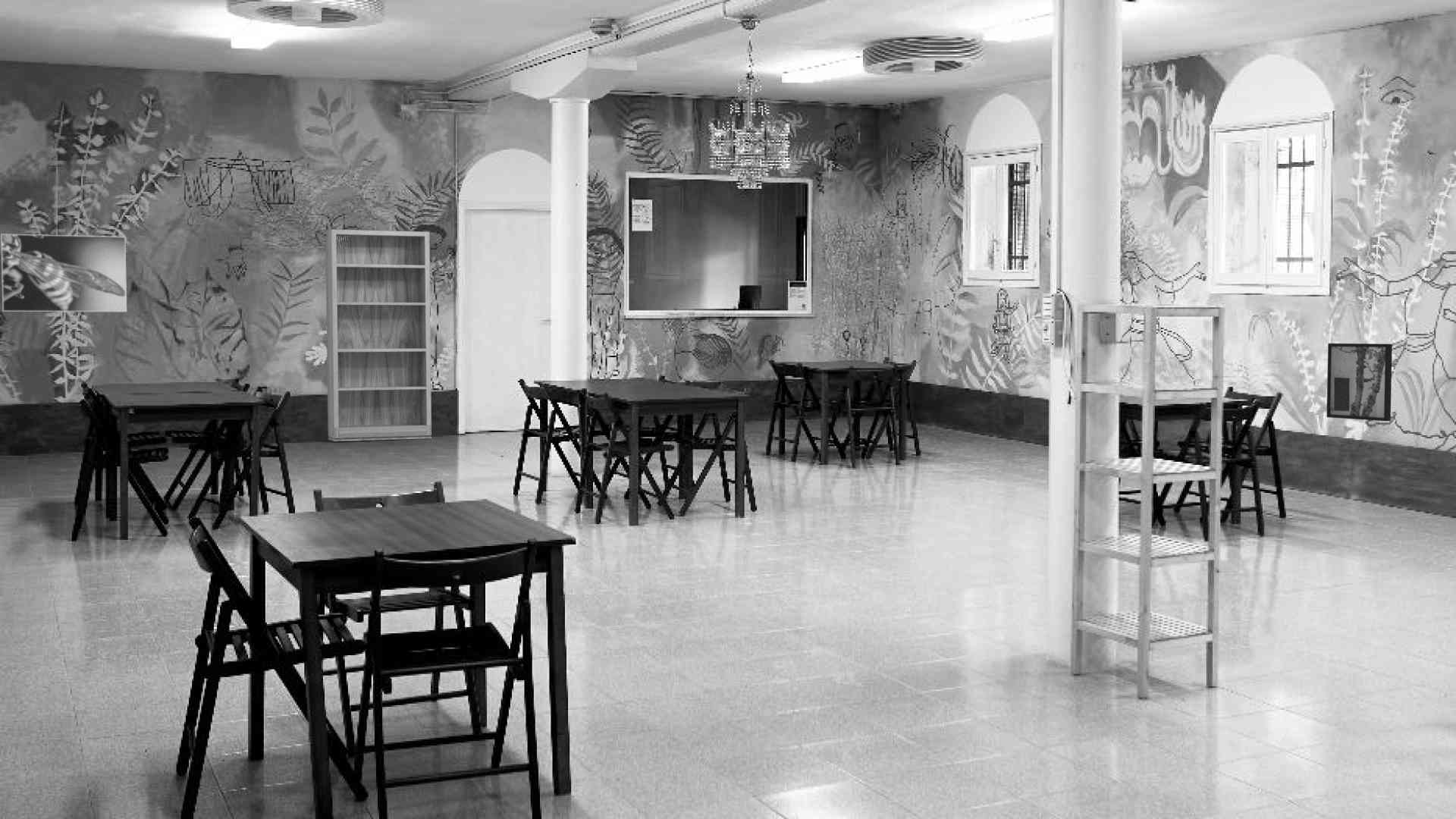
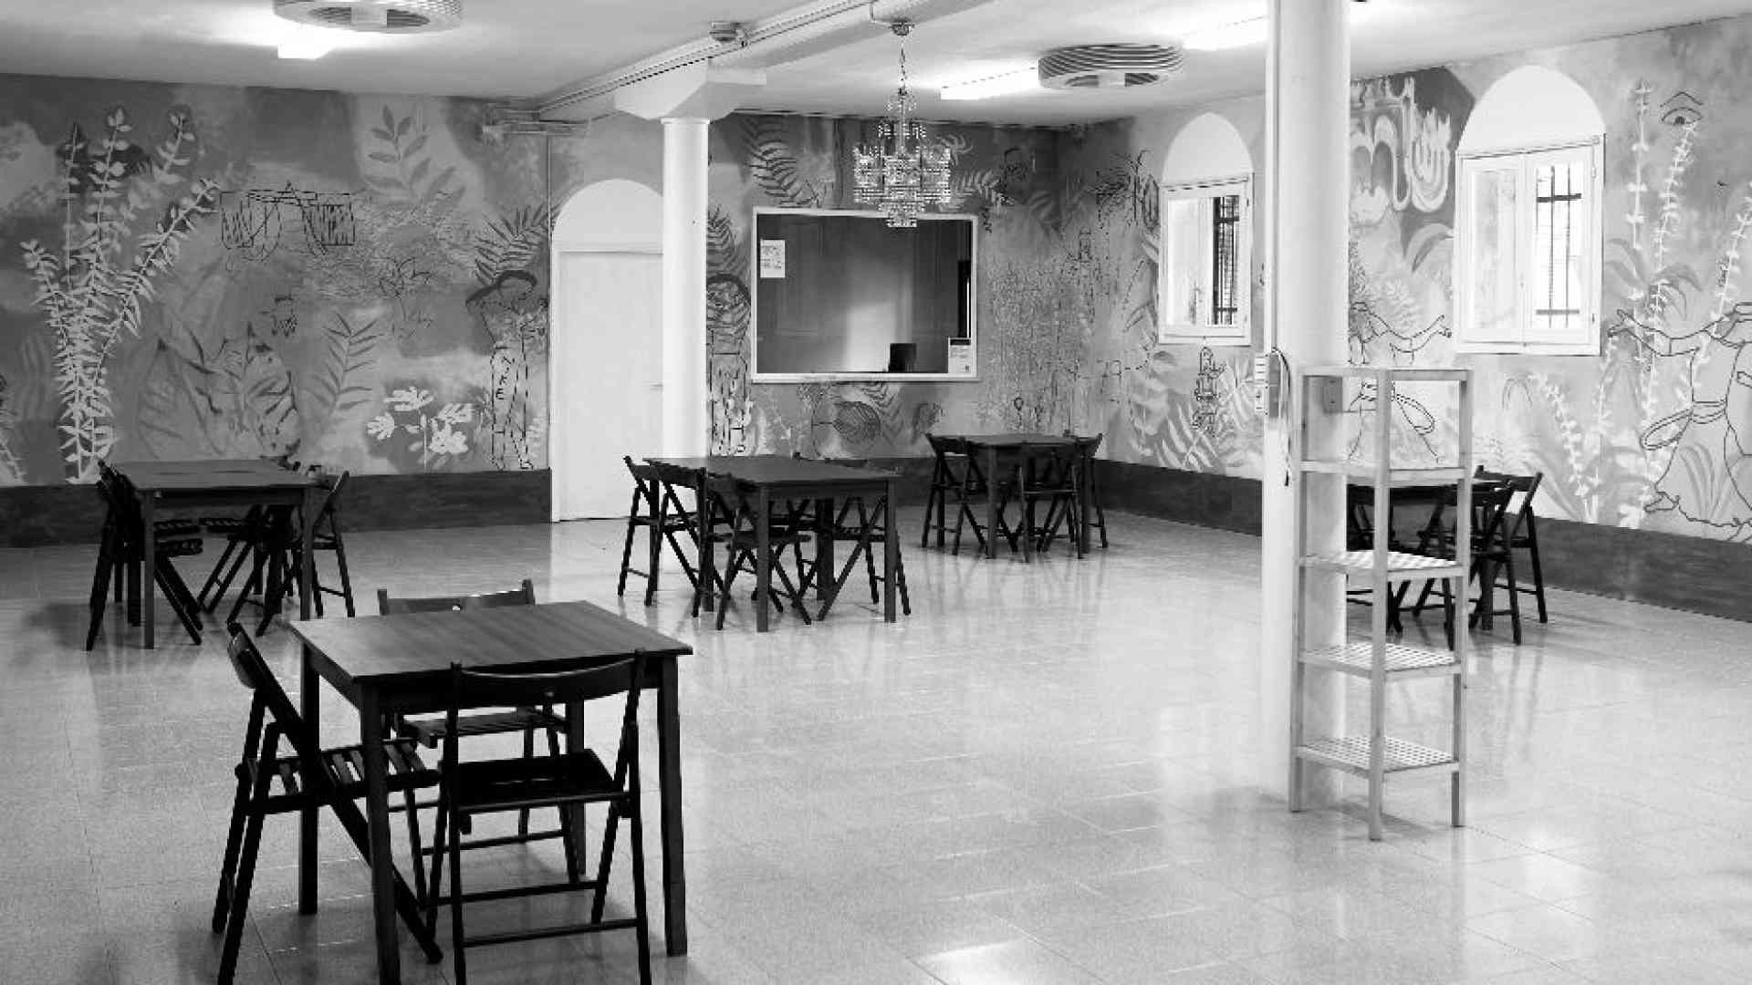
- bookshelf [325,228,432,442]
- wall art [1326,343,1393,422]
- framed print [0,233,127,312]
